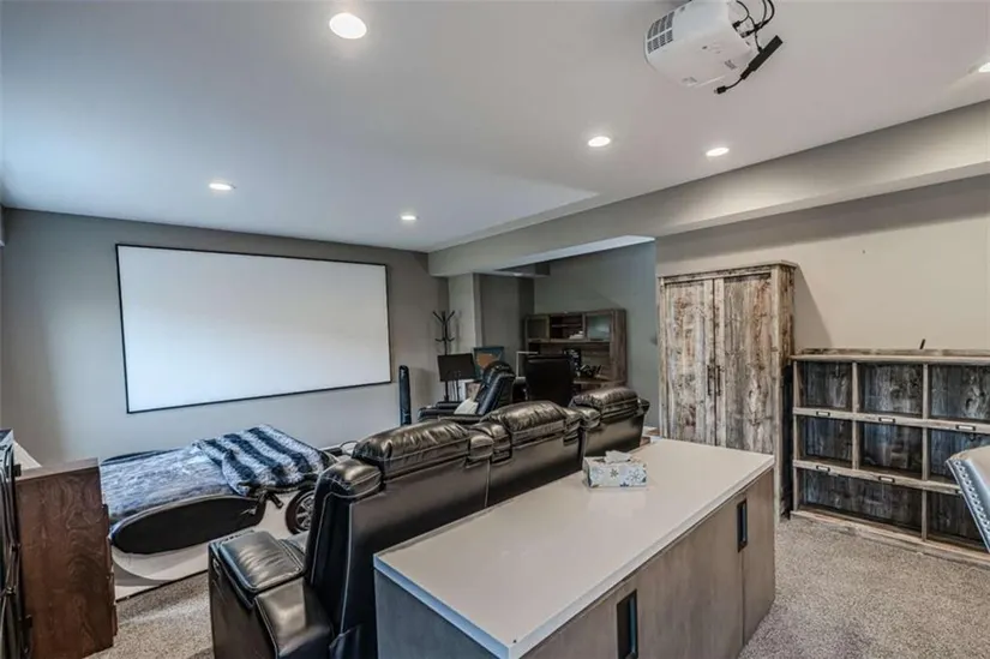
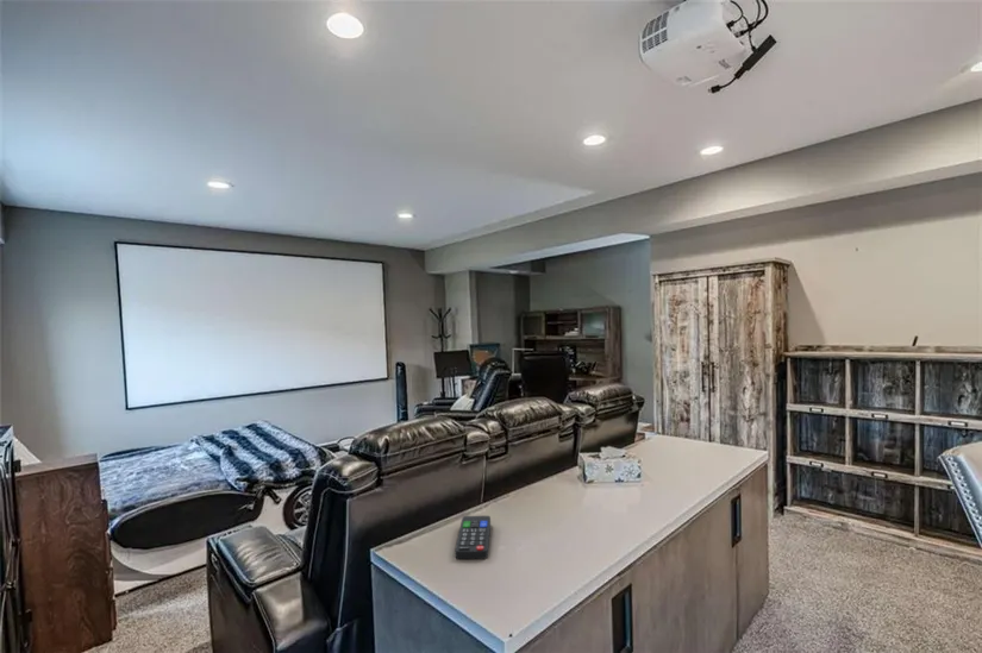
+ remote control [455,515,492,560]
